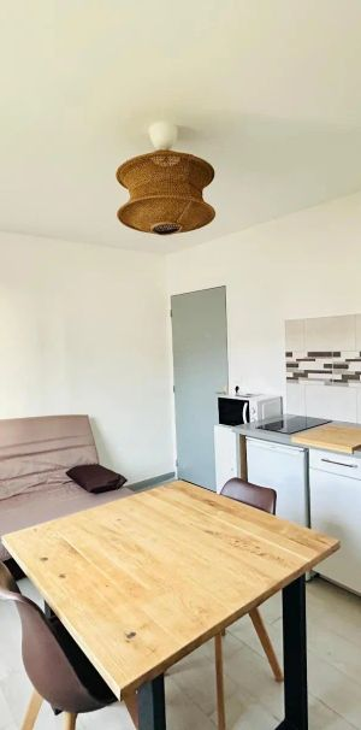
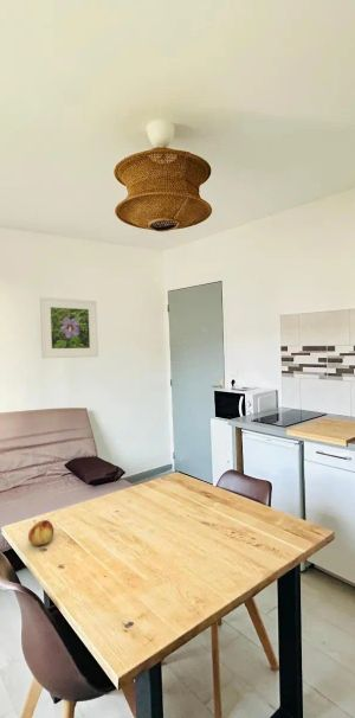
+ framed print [39,296,99,359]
+ fruit [27,519,54,546]
